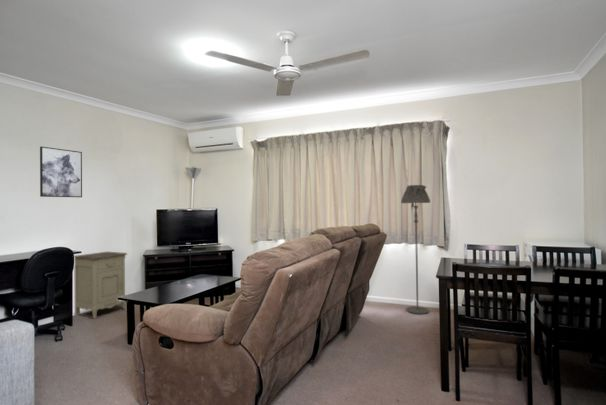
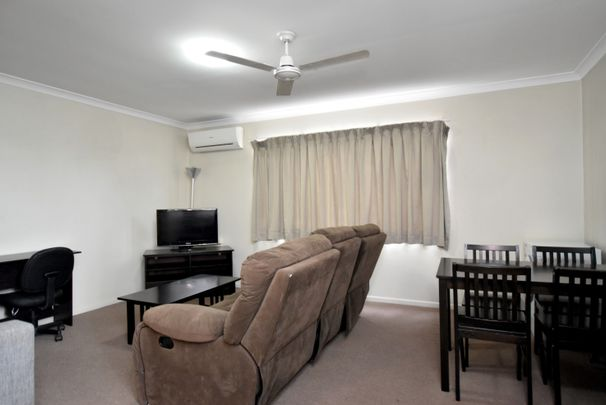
- wall art [39,145,83,198]
- floor lamp [400,184,431,315]
- nightstand [73,251,128,320]
